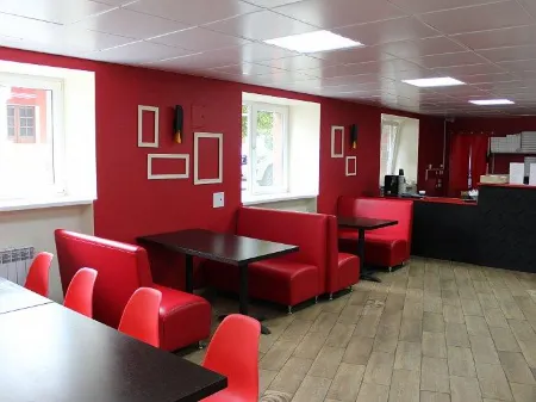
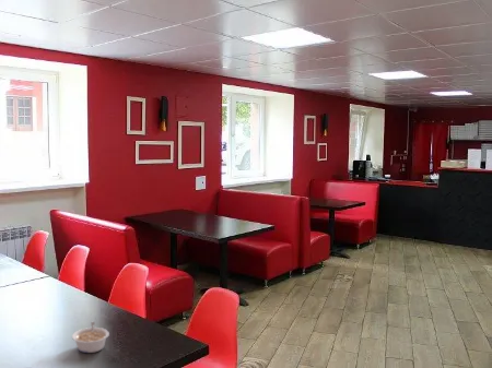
+ legume [71,321,110,354]
